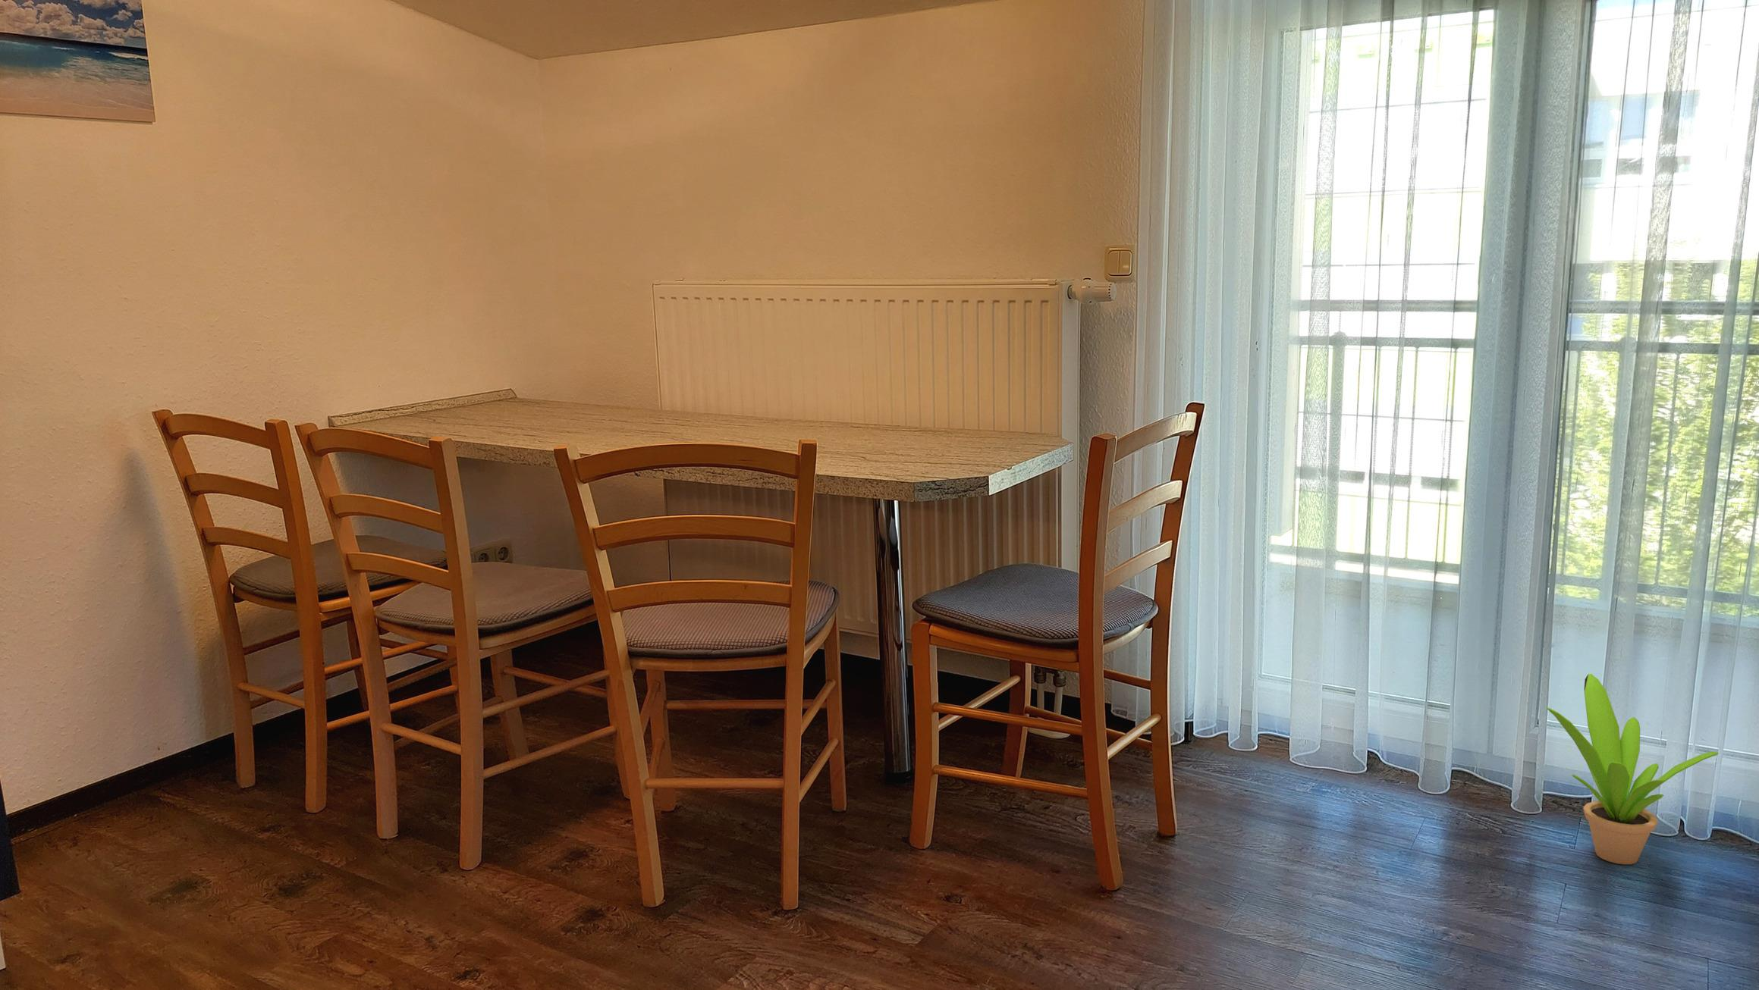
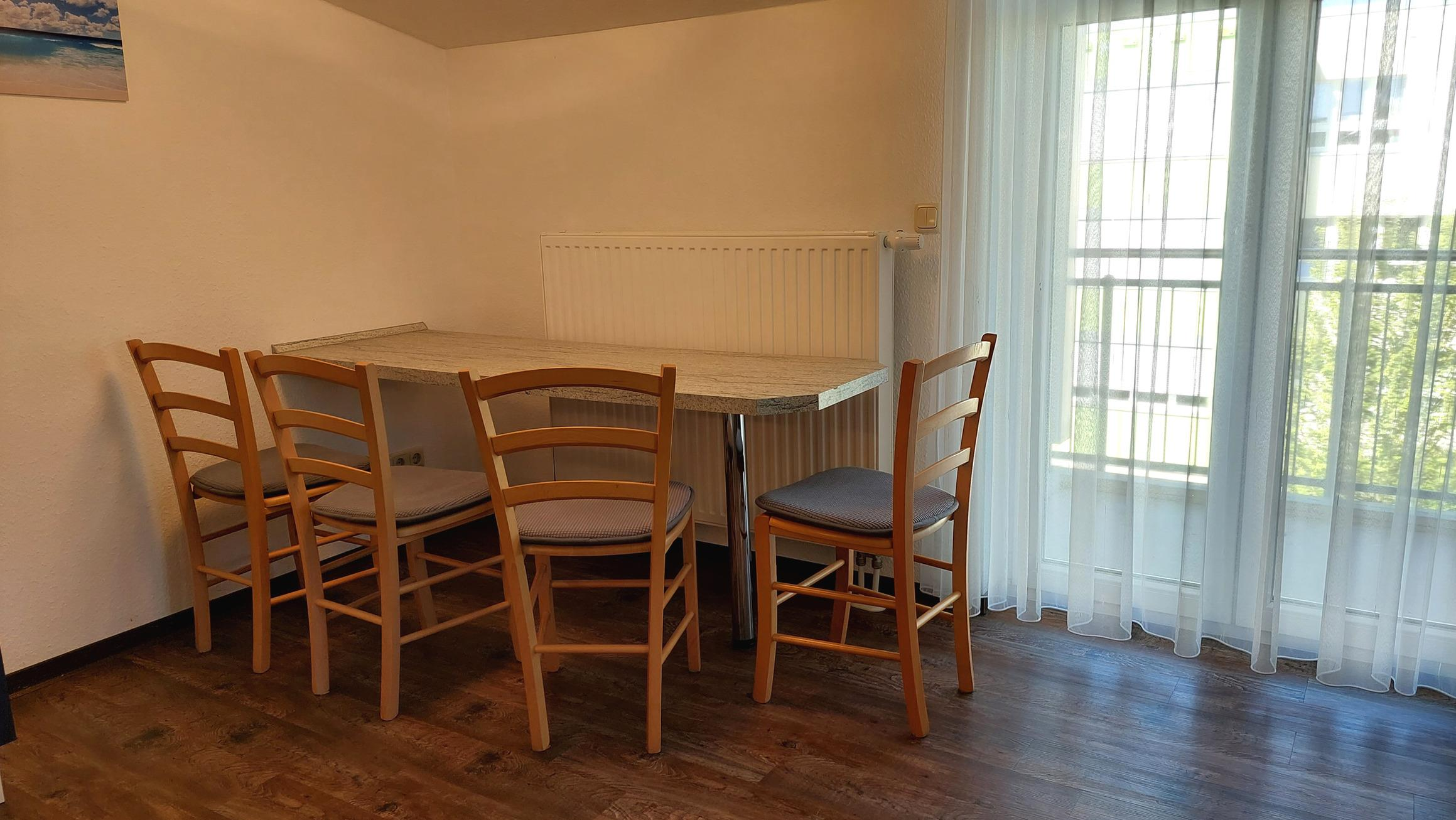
- potted plant [1546,674,1719,864]
